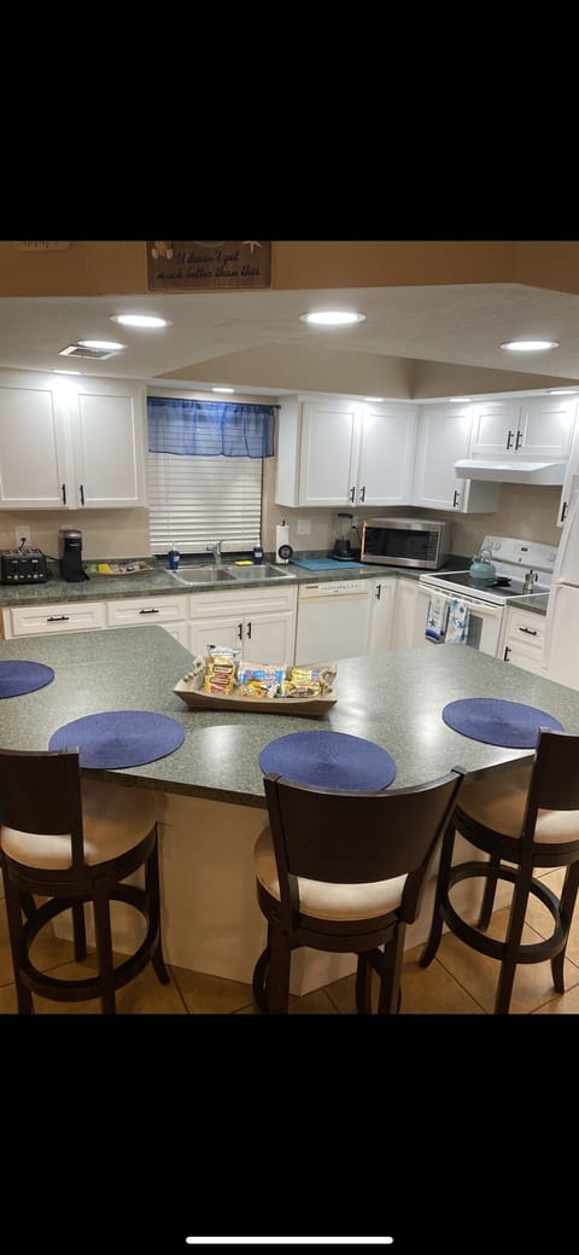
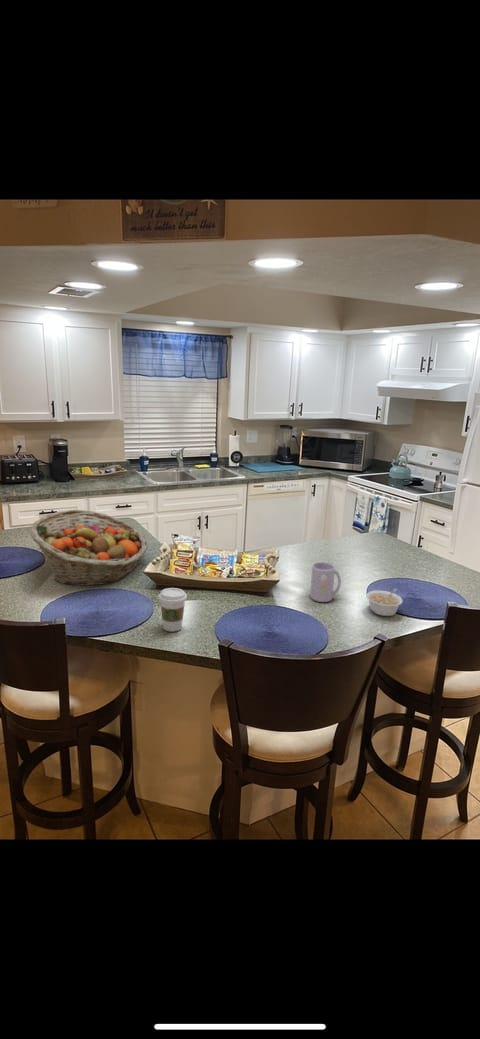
+ fruit basket [29,509,148,587]
+ legume [365,587,404,617]
+ coffee cup [158,587,188,633]
+ mug [309,561,342,603]
